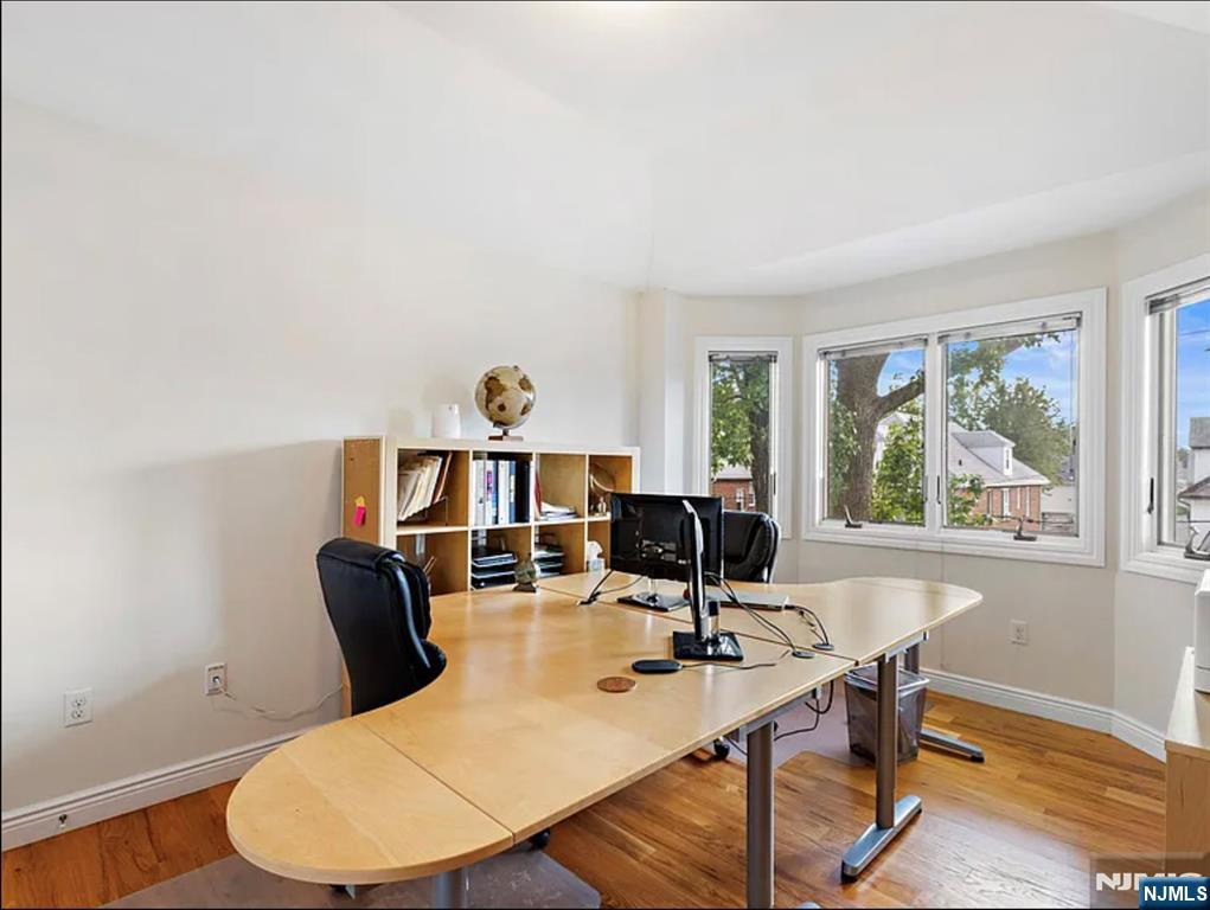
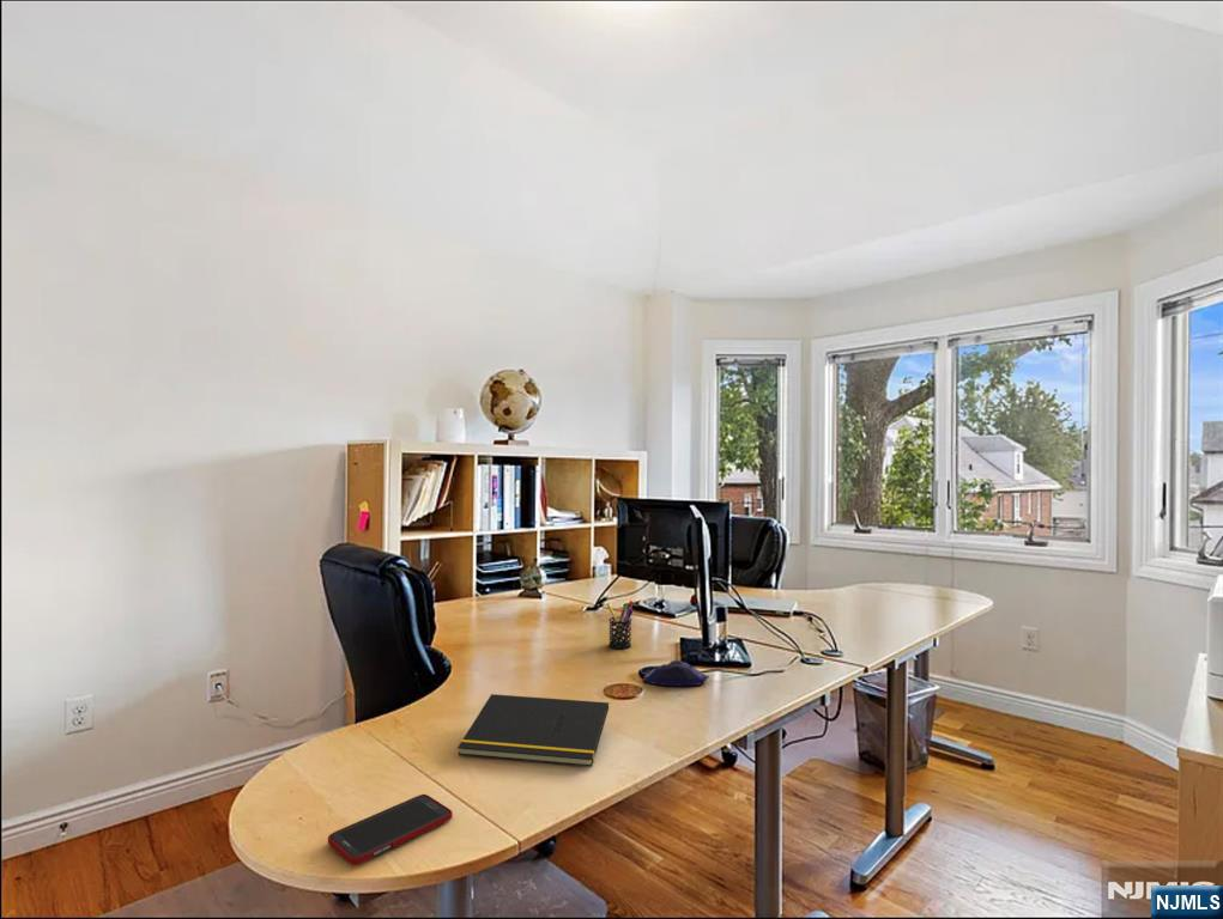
+ cell phone [327,793,454,866]
+ pen holder [605,600,635,651]
+ computer mouse [642,659,710,687]
+ notepad [456,693,610,768]
